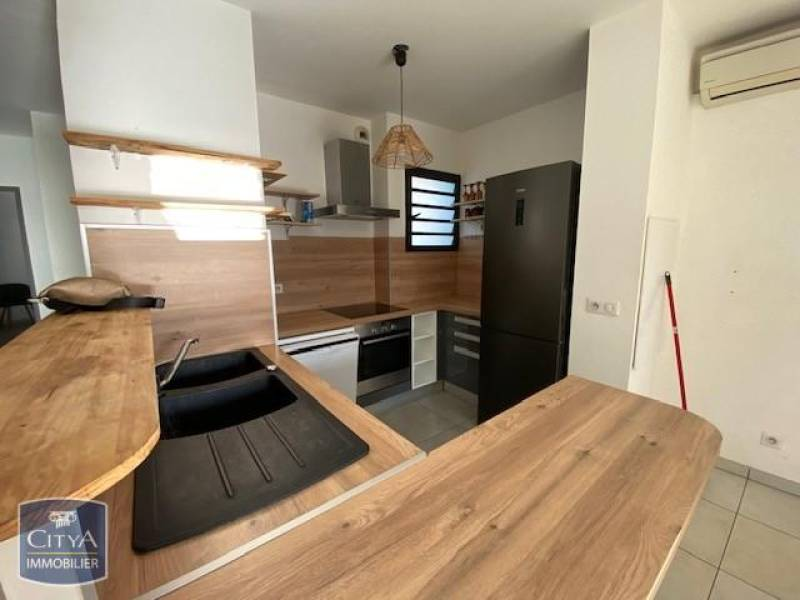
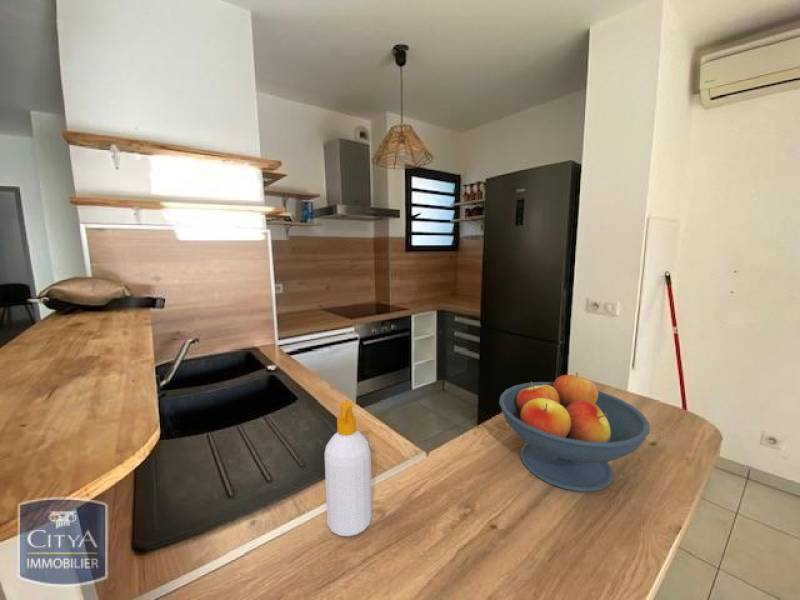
+ soap bottle [324,400,373,537]
+ fruit bowl [498,371,651,493]
